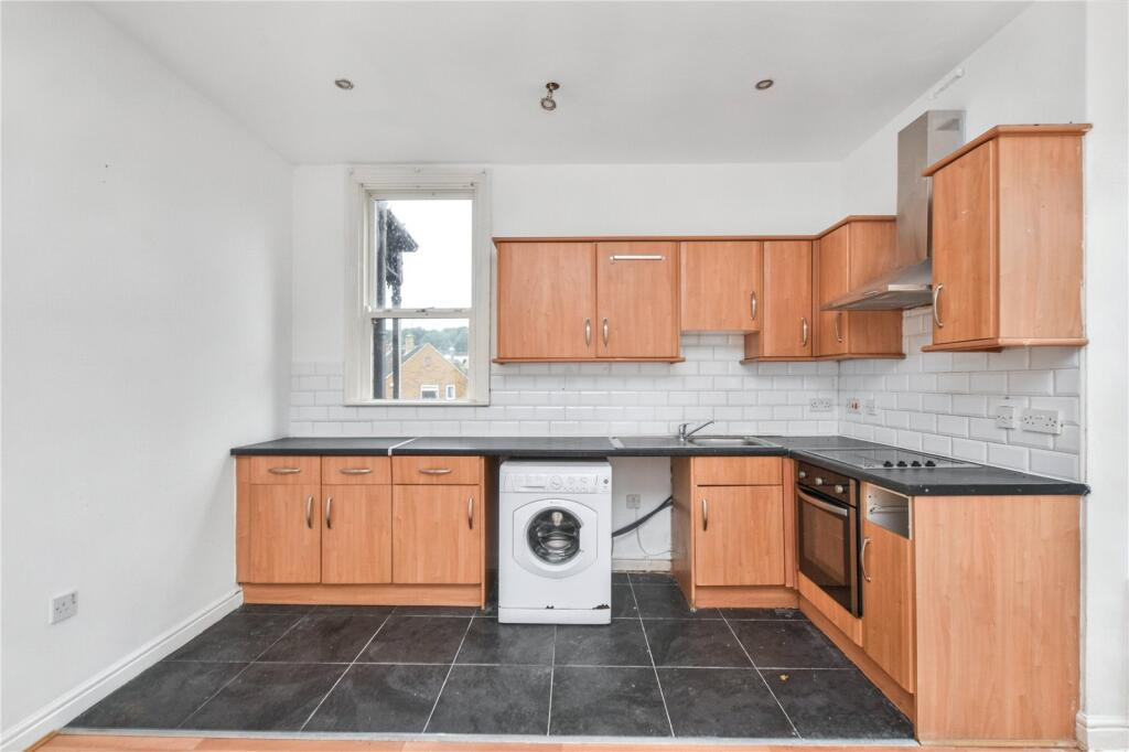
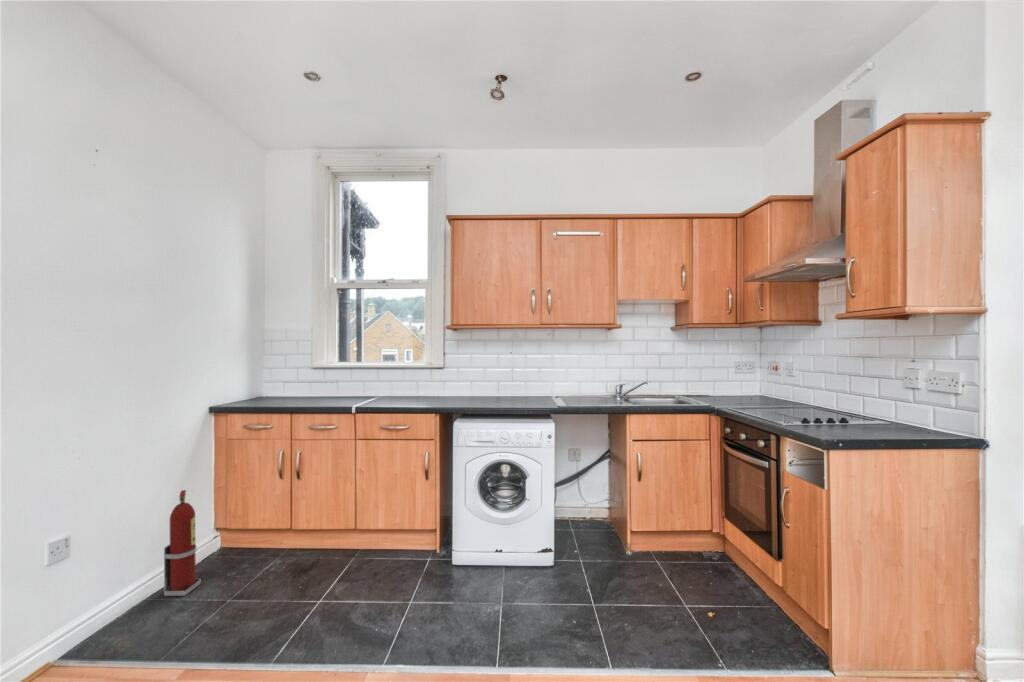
+ fire extinguisher [163,489,202,597]
